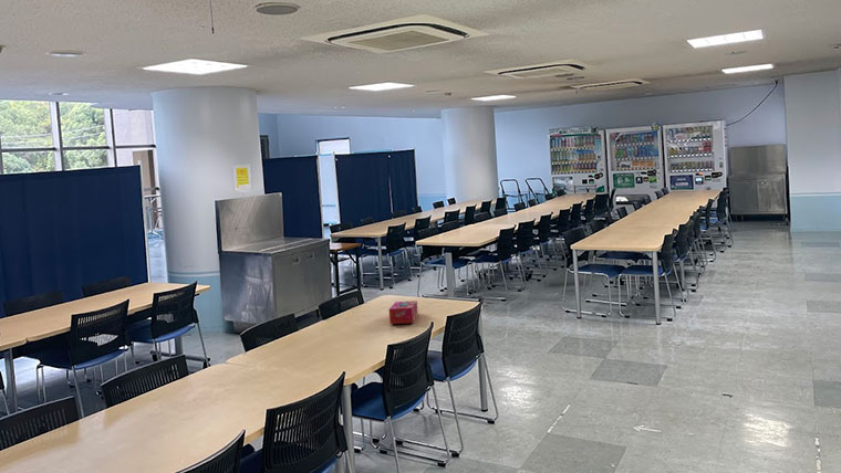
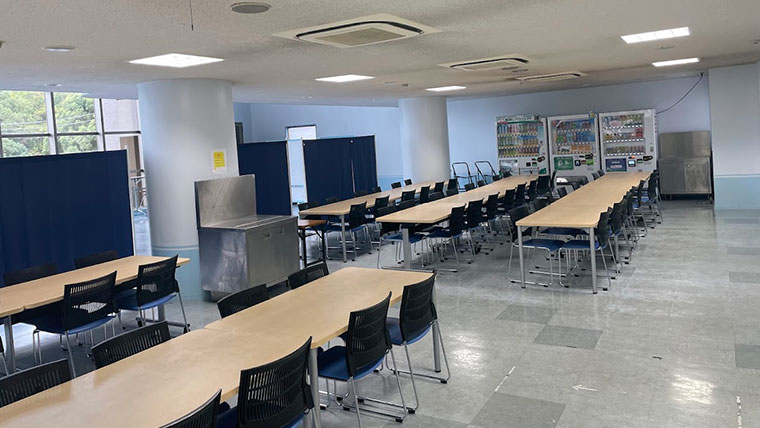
- tissue box [388,299,419,325]
